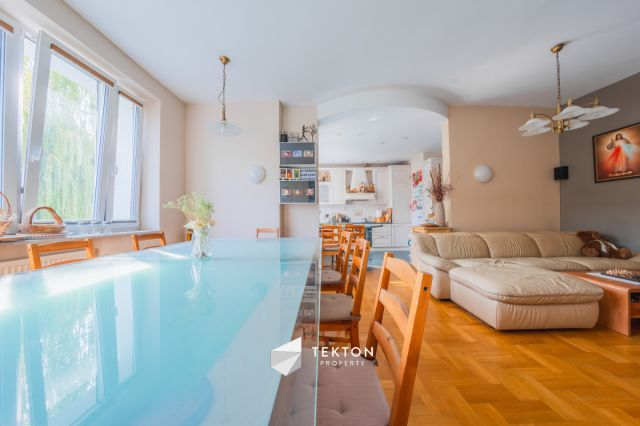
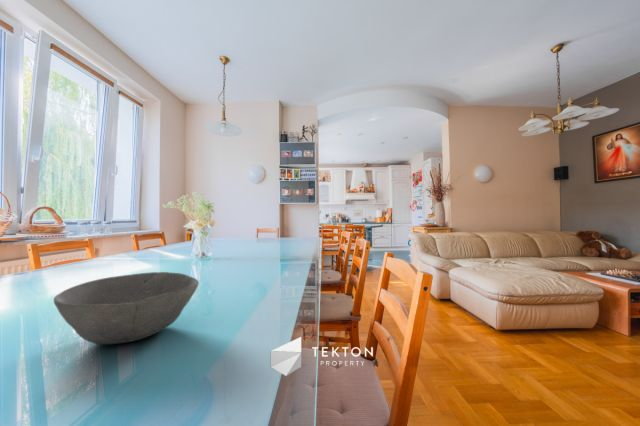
+ bowl [53,271,200,345]
